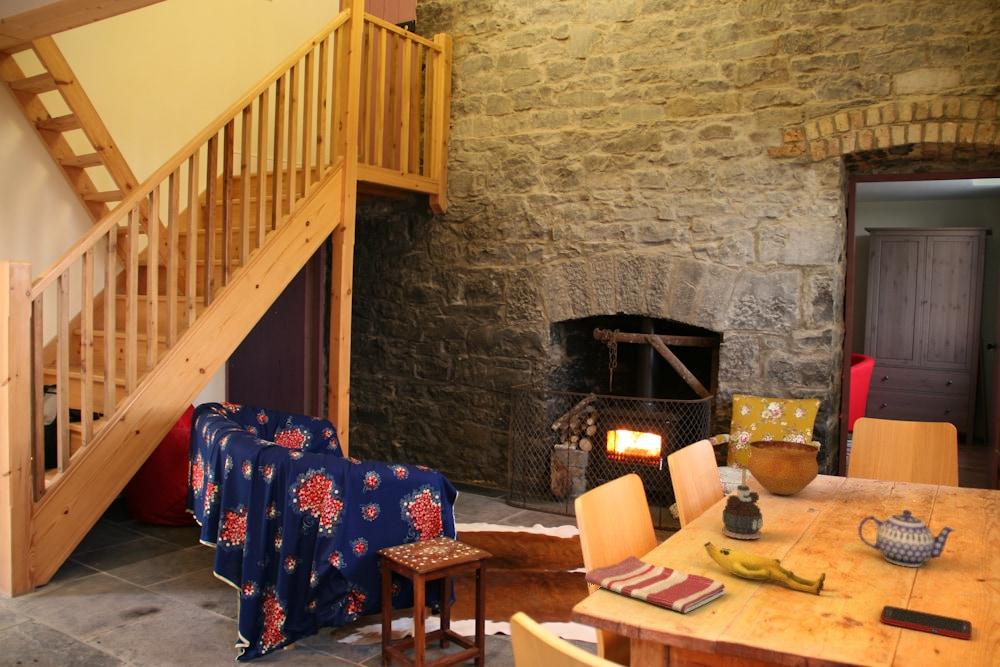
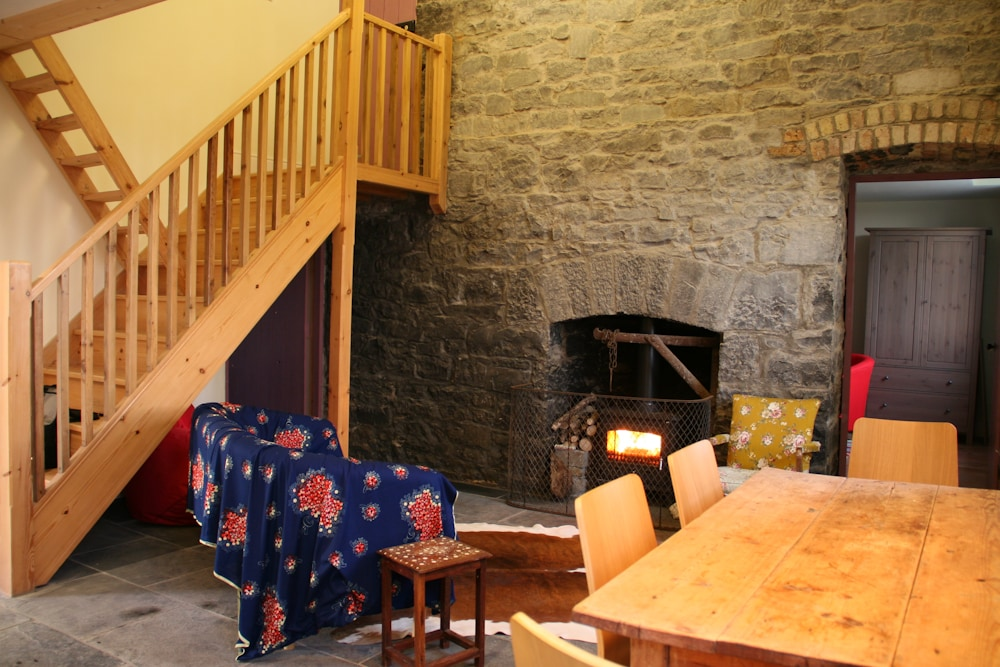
- bowl [747,440,819,496]
- dish towel [584,555,726,614]
- banana [703,541,827,596]
- candle [721,464,764,540]
- teapot [857,509,957,568]
- cell phone [879,604,973,640]
